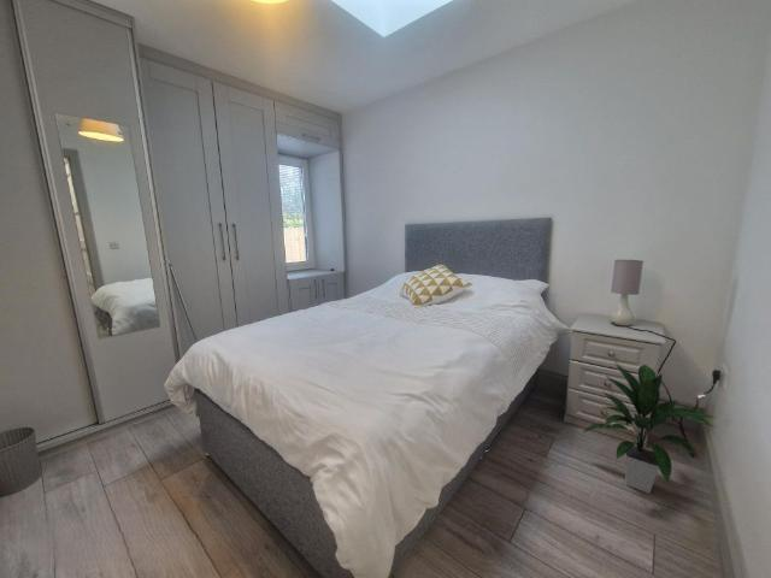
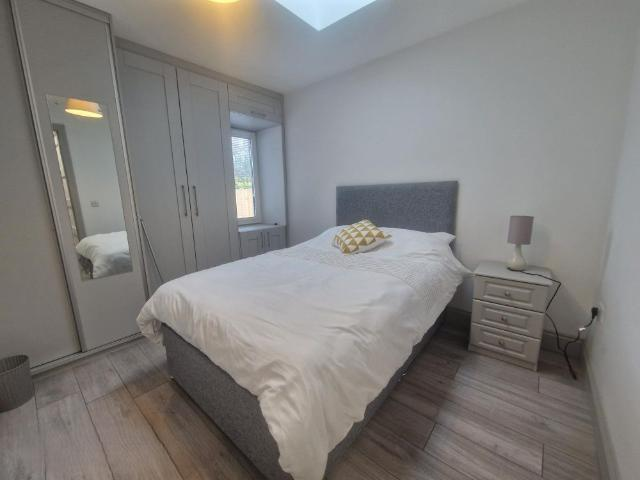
- indoor plant [581,362,718,495]
